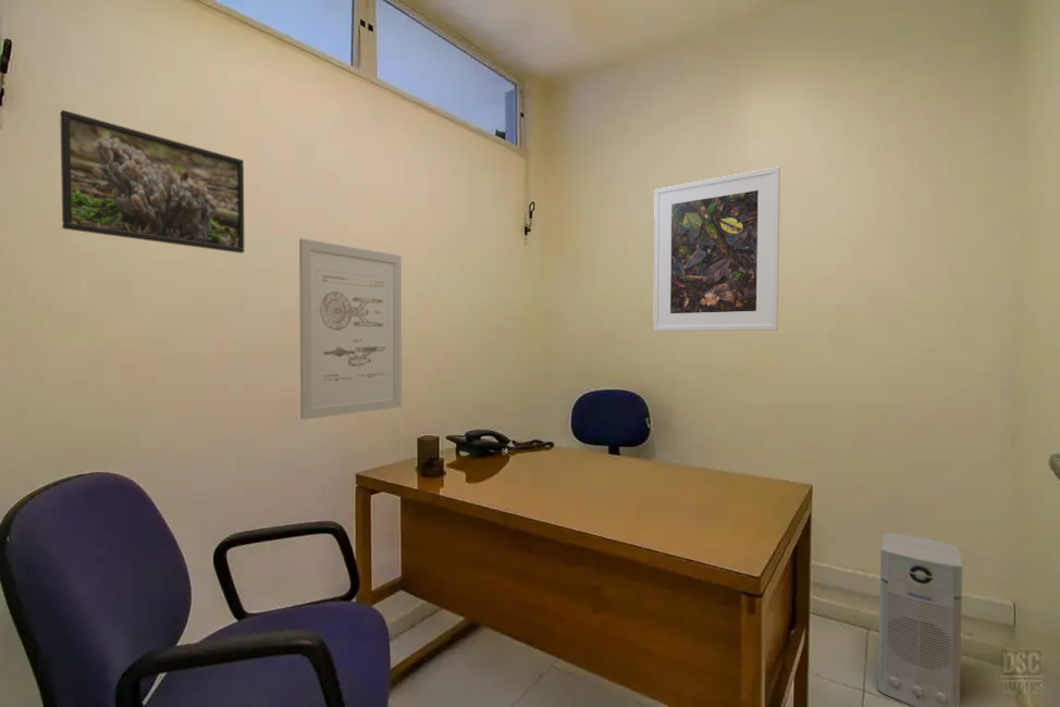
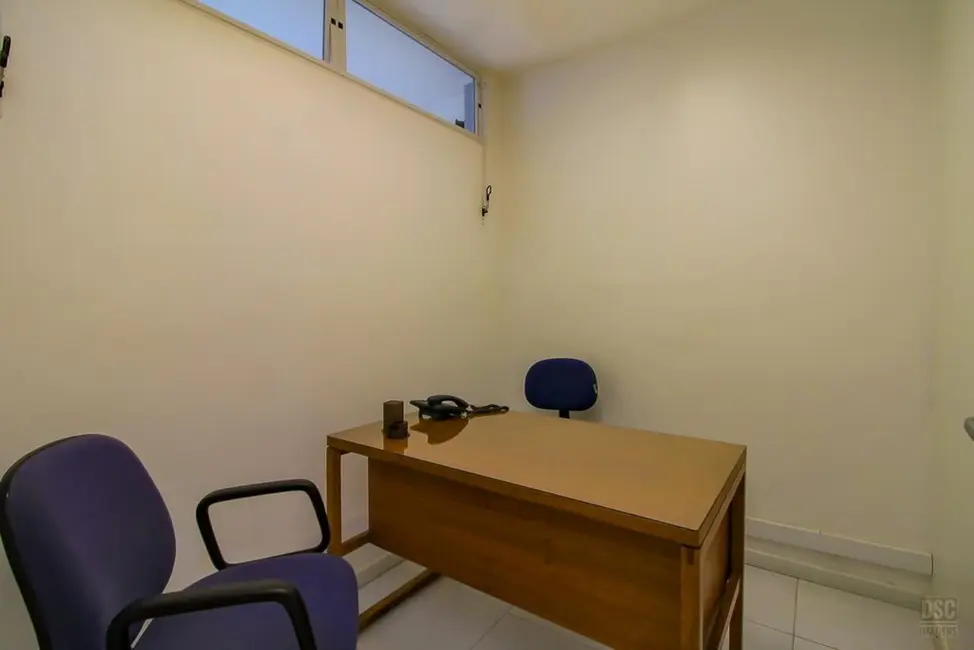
- wall art [298,237,403,421]
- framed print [652,166,781,332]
- air purifier [877,532,963,707]
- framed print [59,109,245,255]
